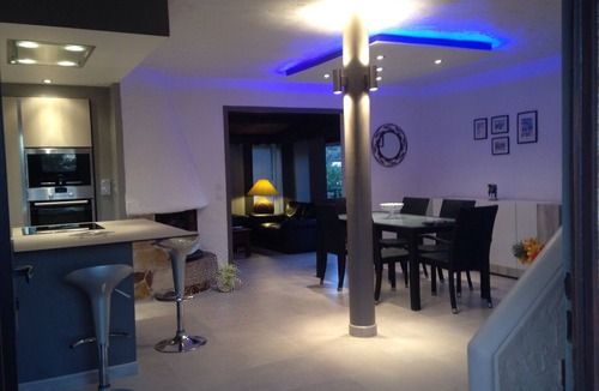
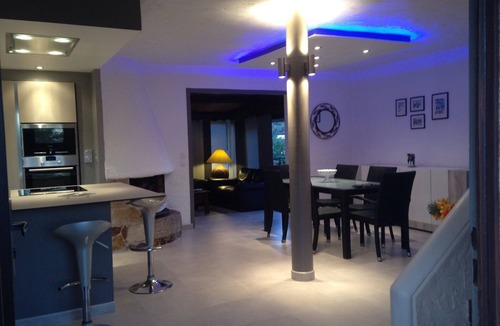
- potted plant [211,258,243,293]
